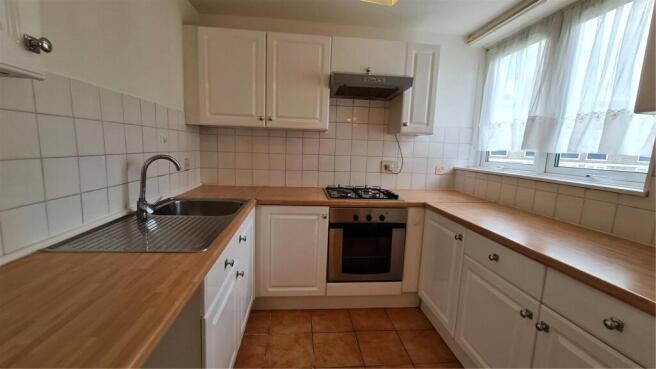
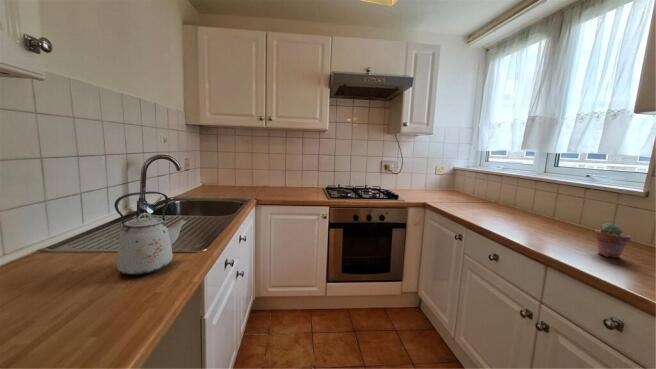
+ kettle [113,191,188,276]
+ potted succulent [594,222,632,259]
